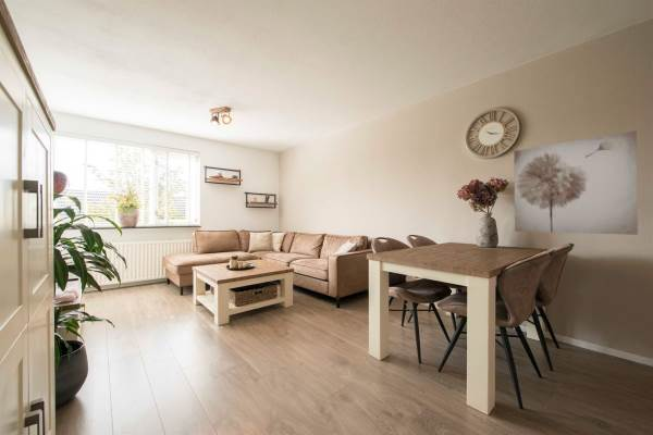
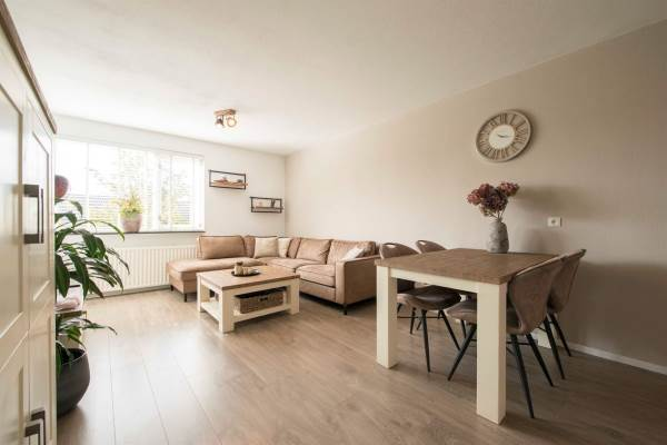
- wall art [513,129,639,236]
